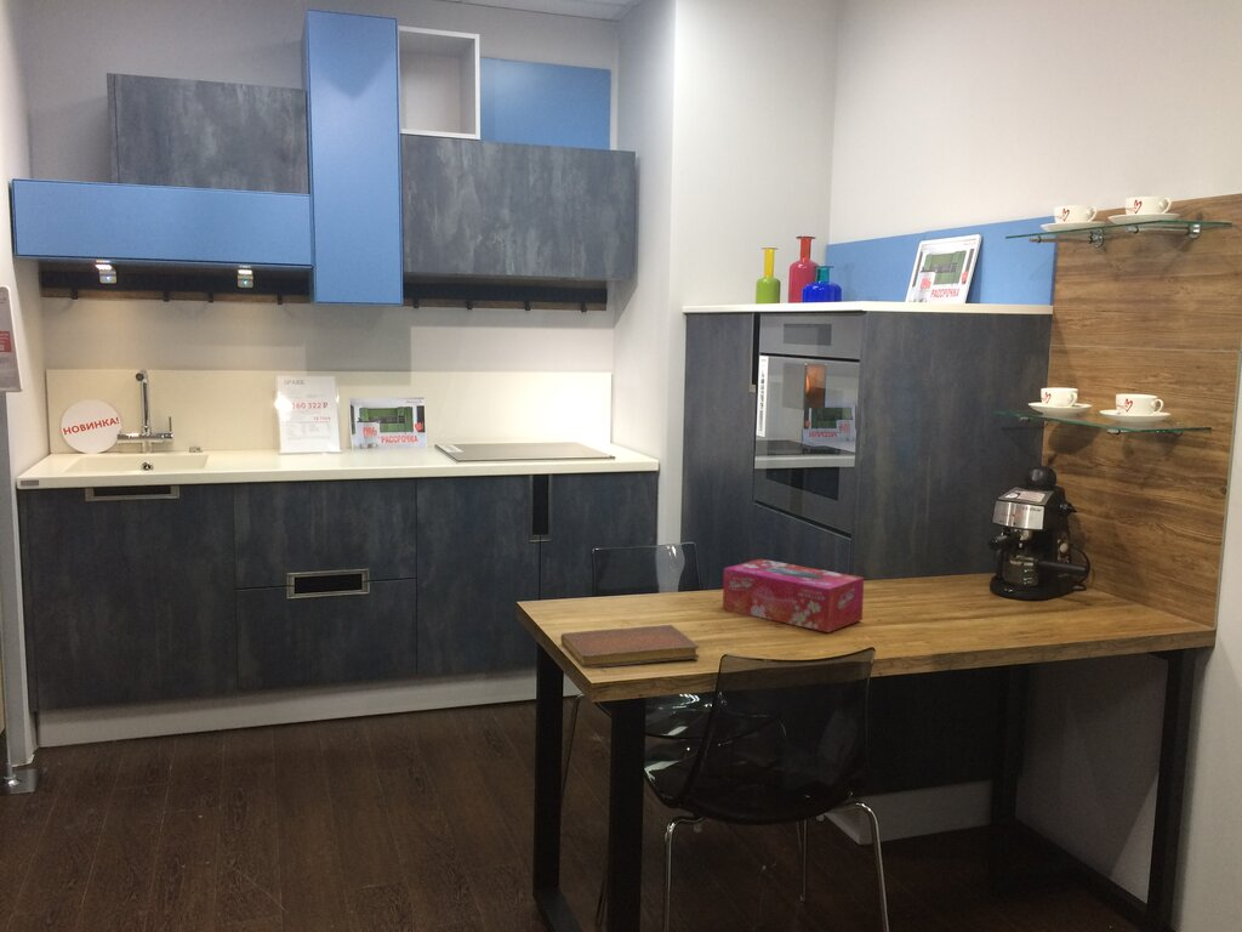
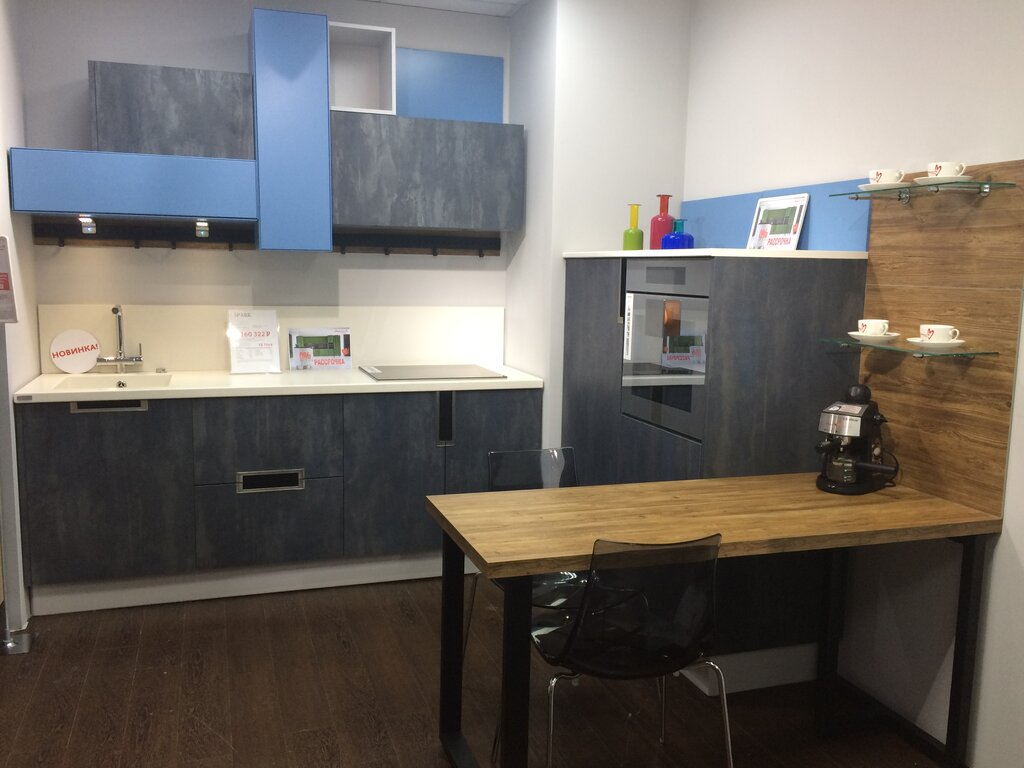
- tissue box [722,558,865,633]
- notebook [560,624,700,669]
